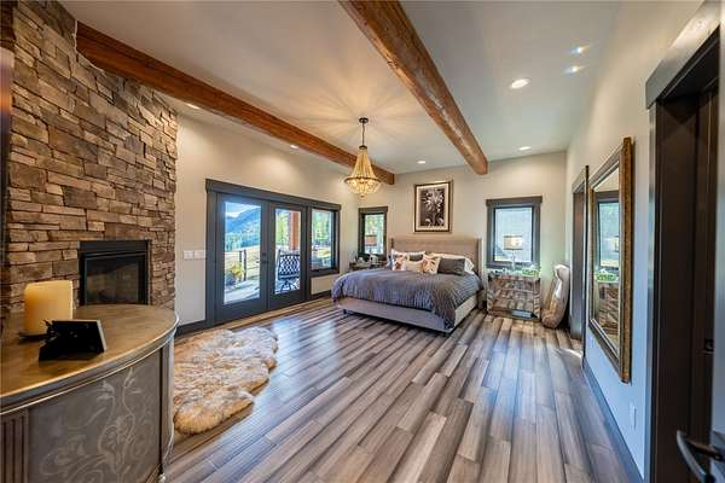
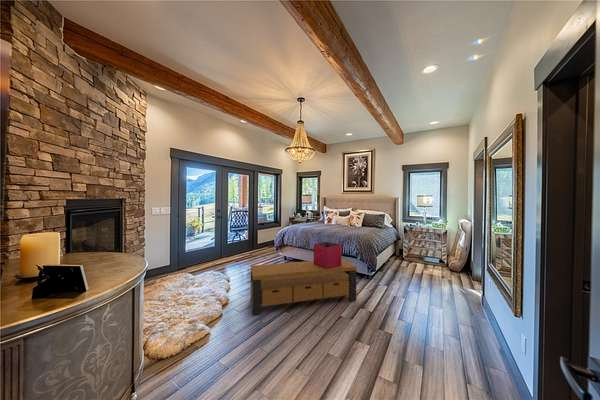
+ bench [250,258,358,316]
+ storage bin [313,241,343,269]
